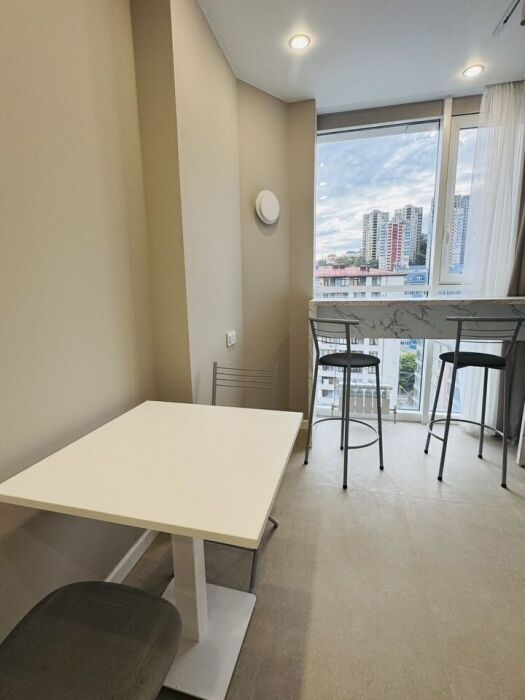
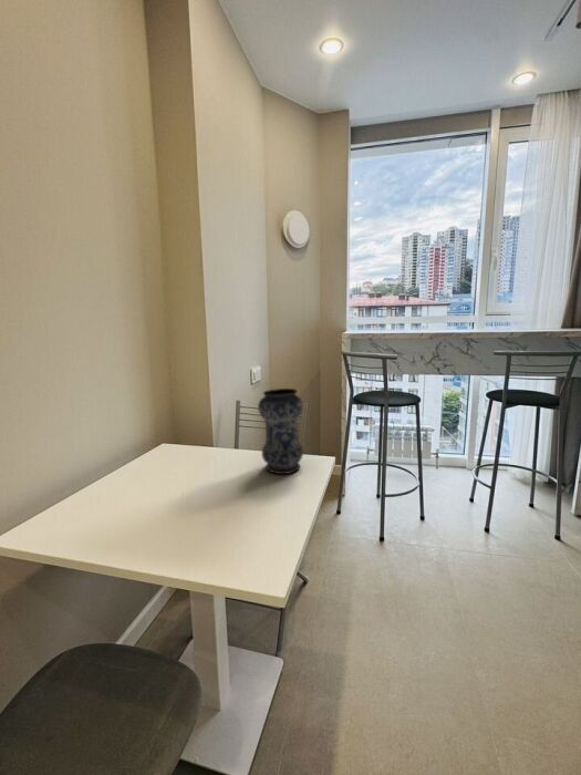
+ vase [257,388,304,475]
